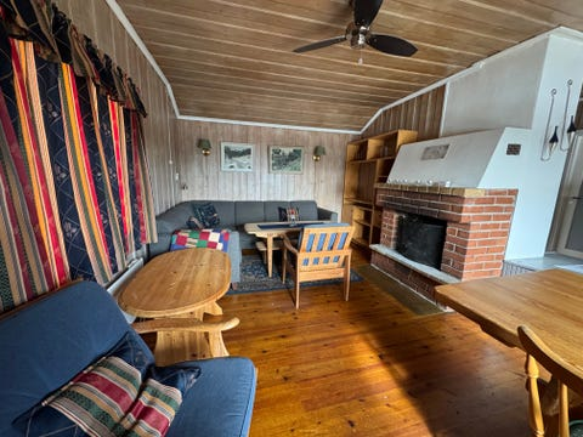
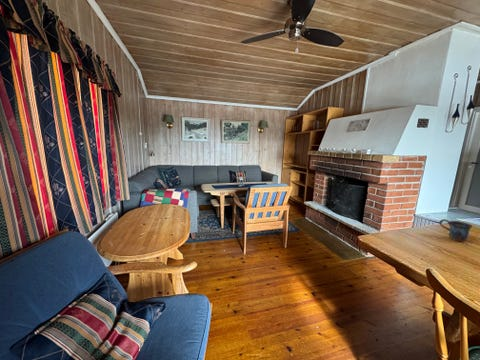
+ mug [438,218,474,243]
